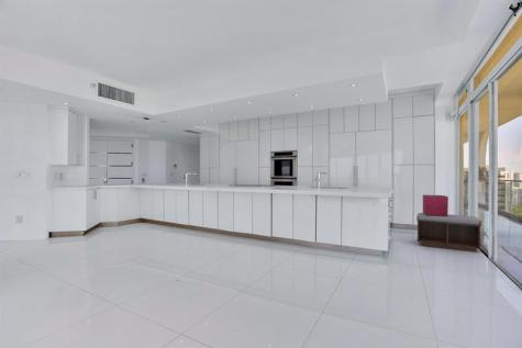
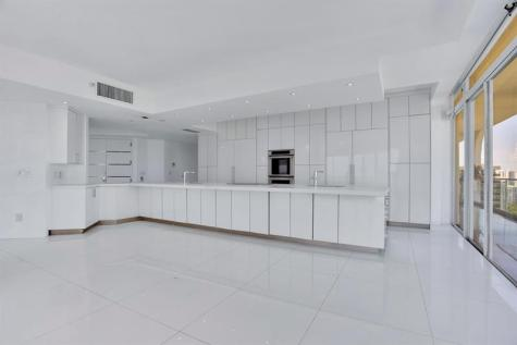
- storage bin [422,194,449,216]
- bench [415,212,482,252]
